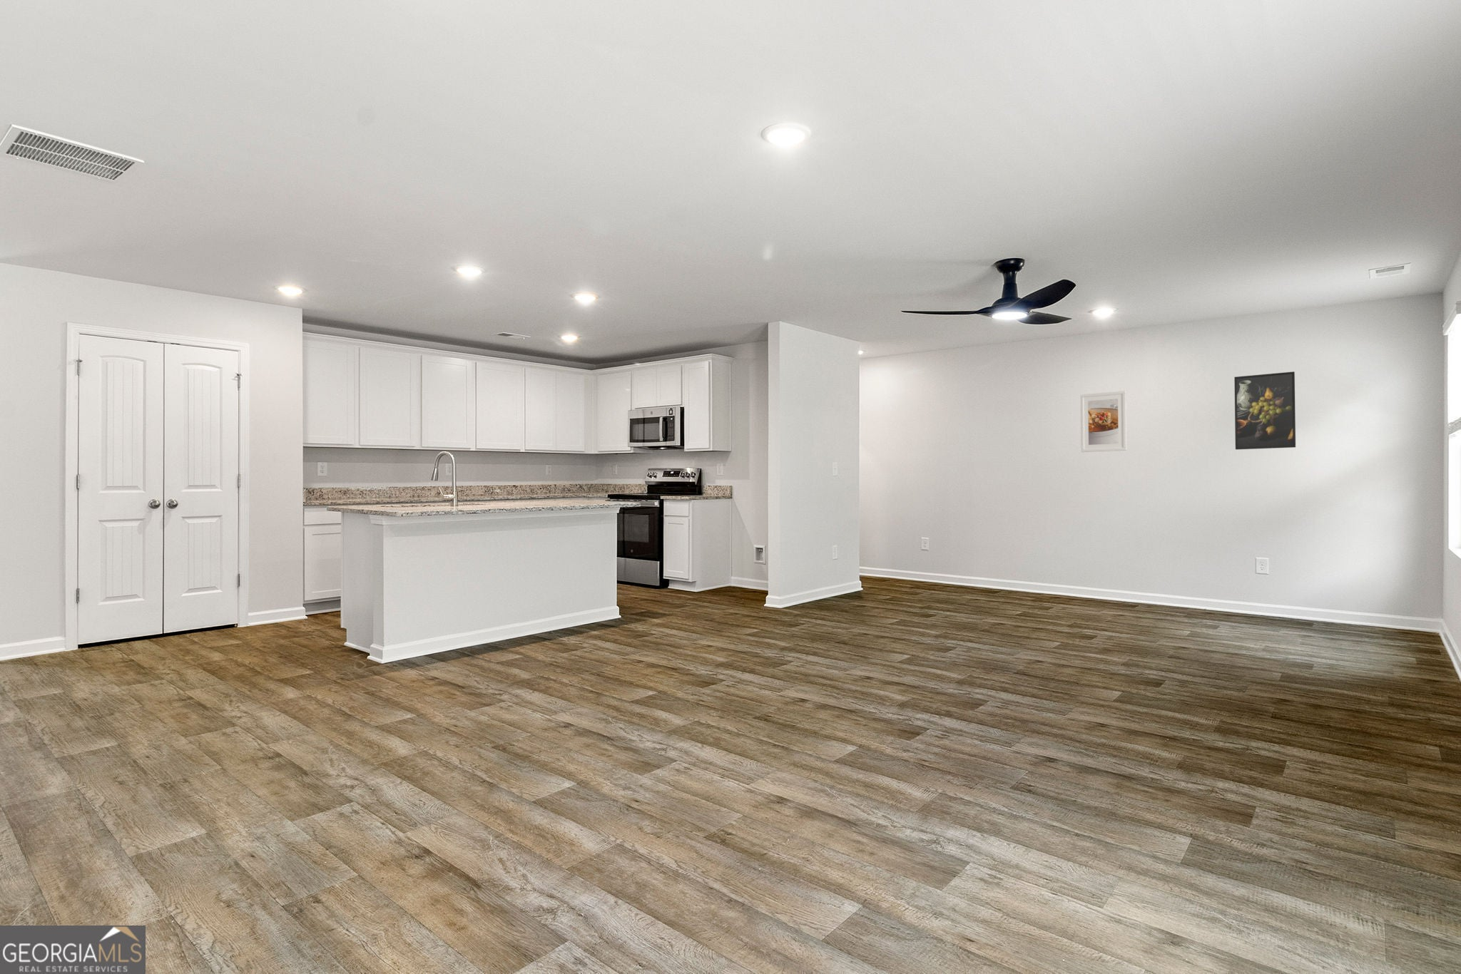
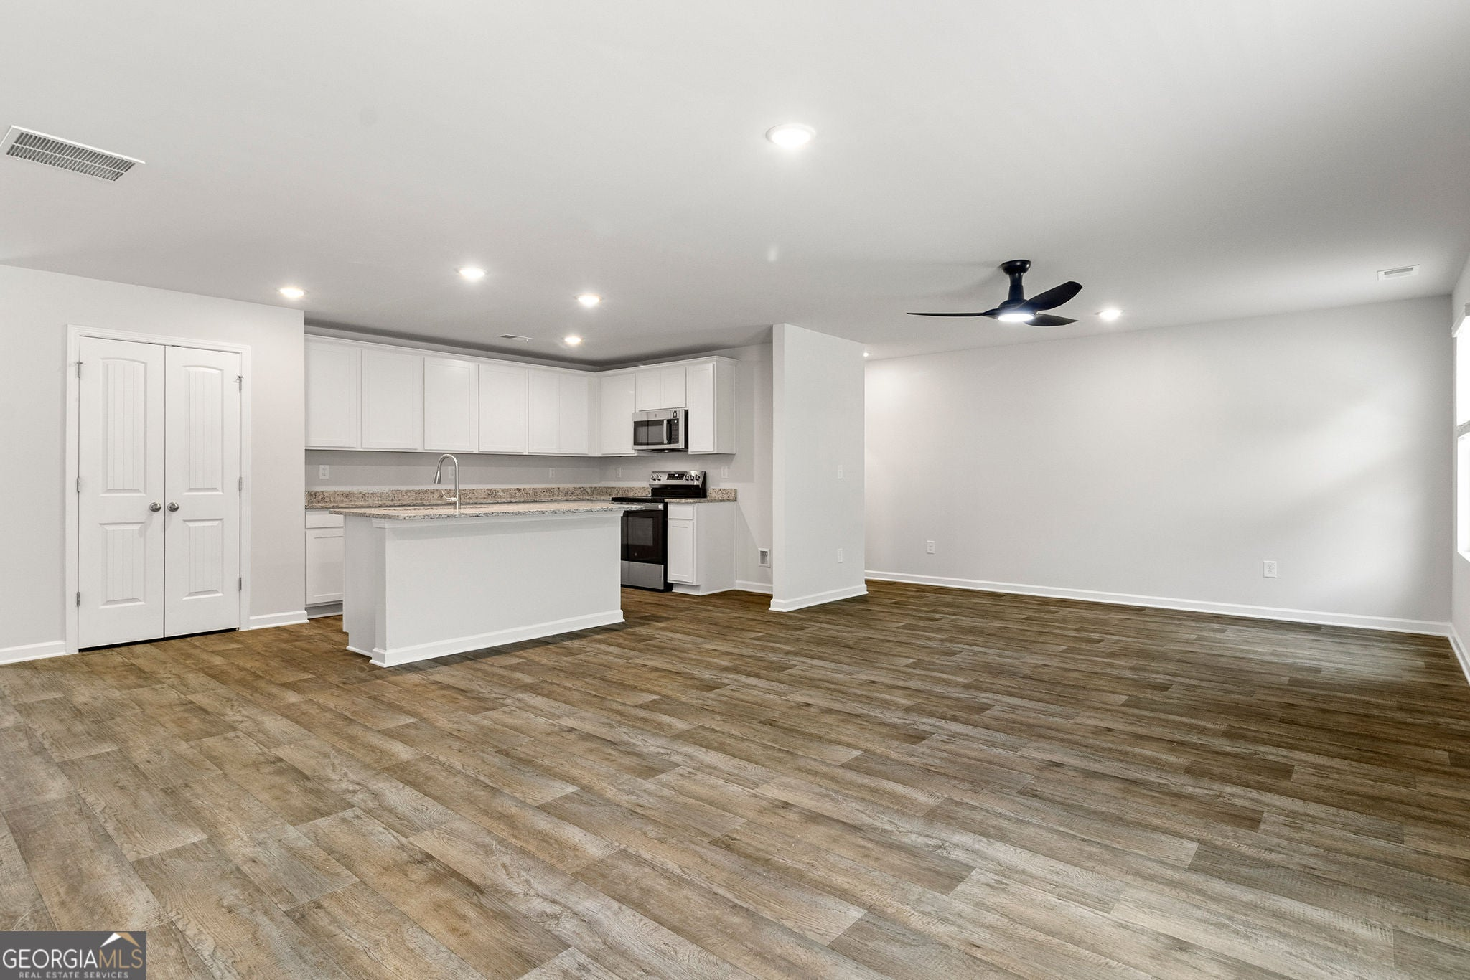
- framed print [1234,371,1296,450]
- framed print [1081,390,1127,453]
